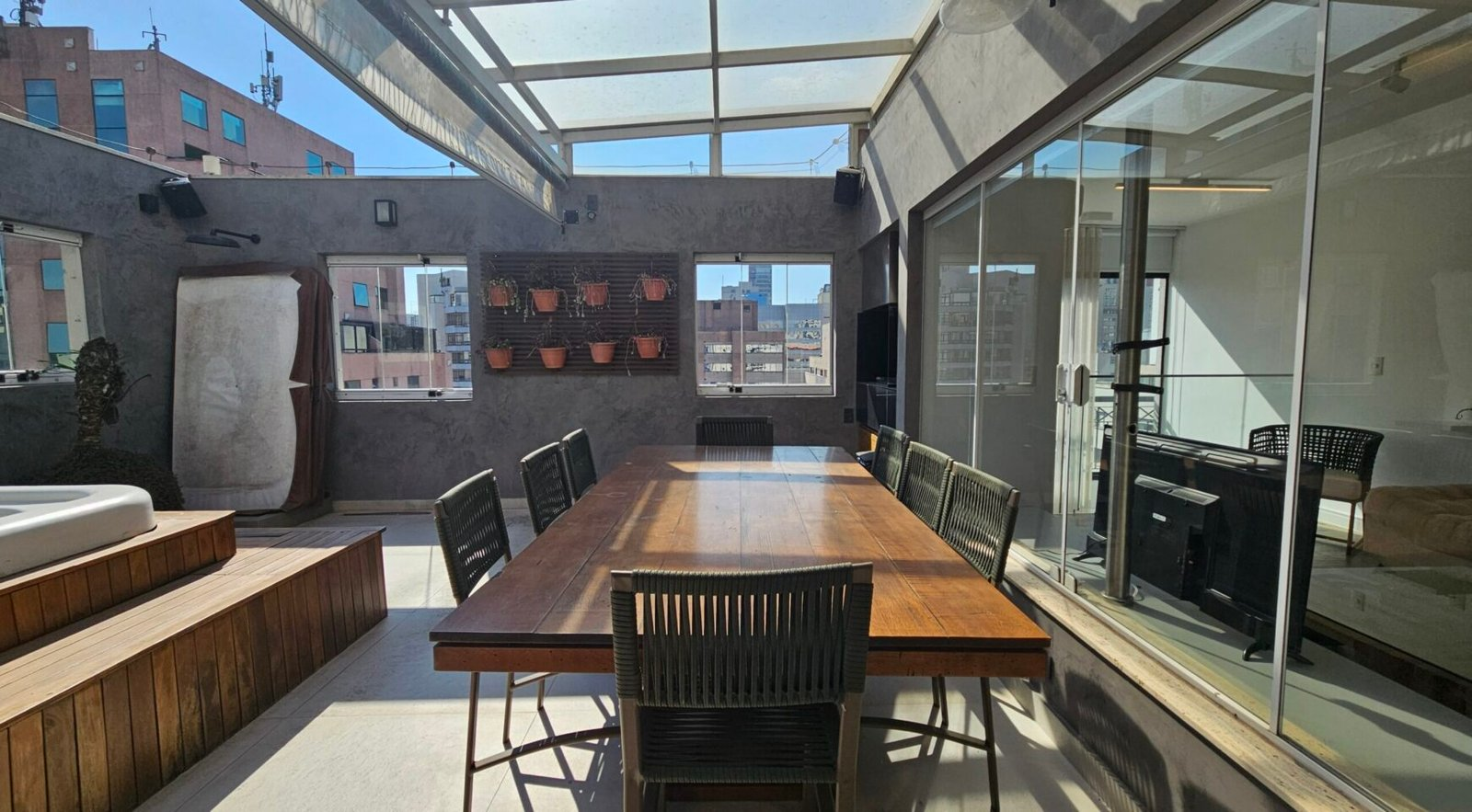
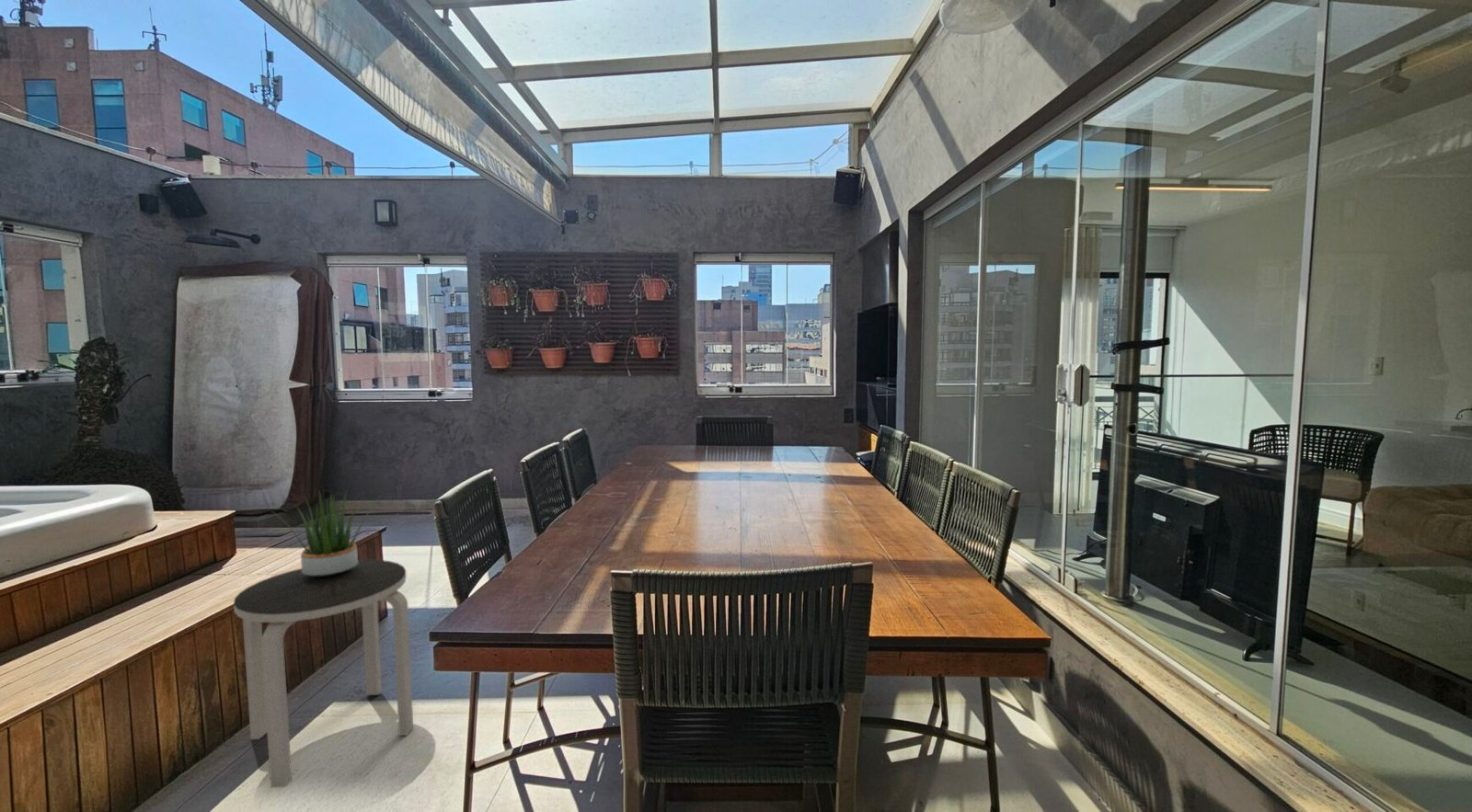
+ side table [233,558,414,788]
+ potted plant [269,489,379,578]
